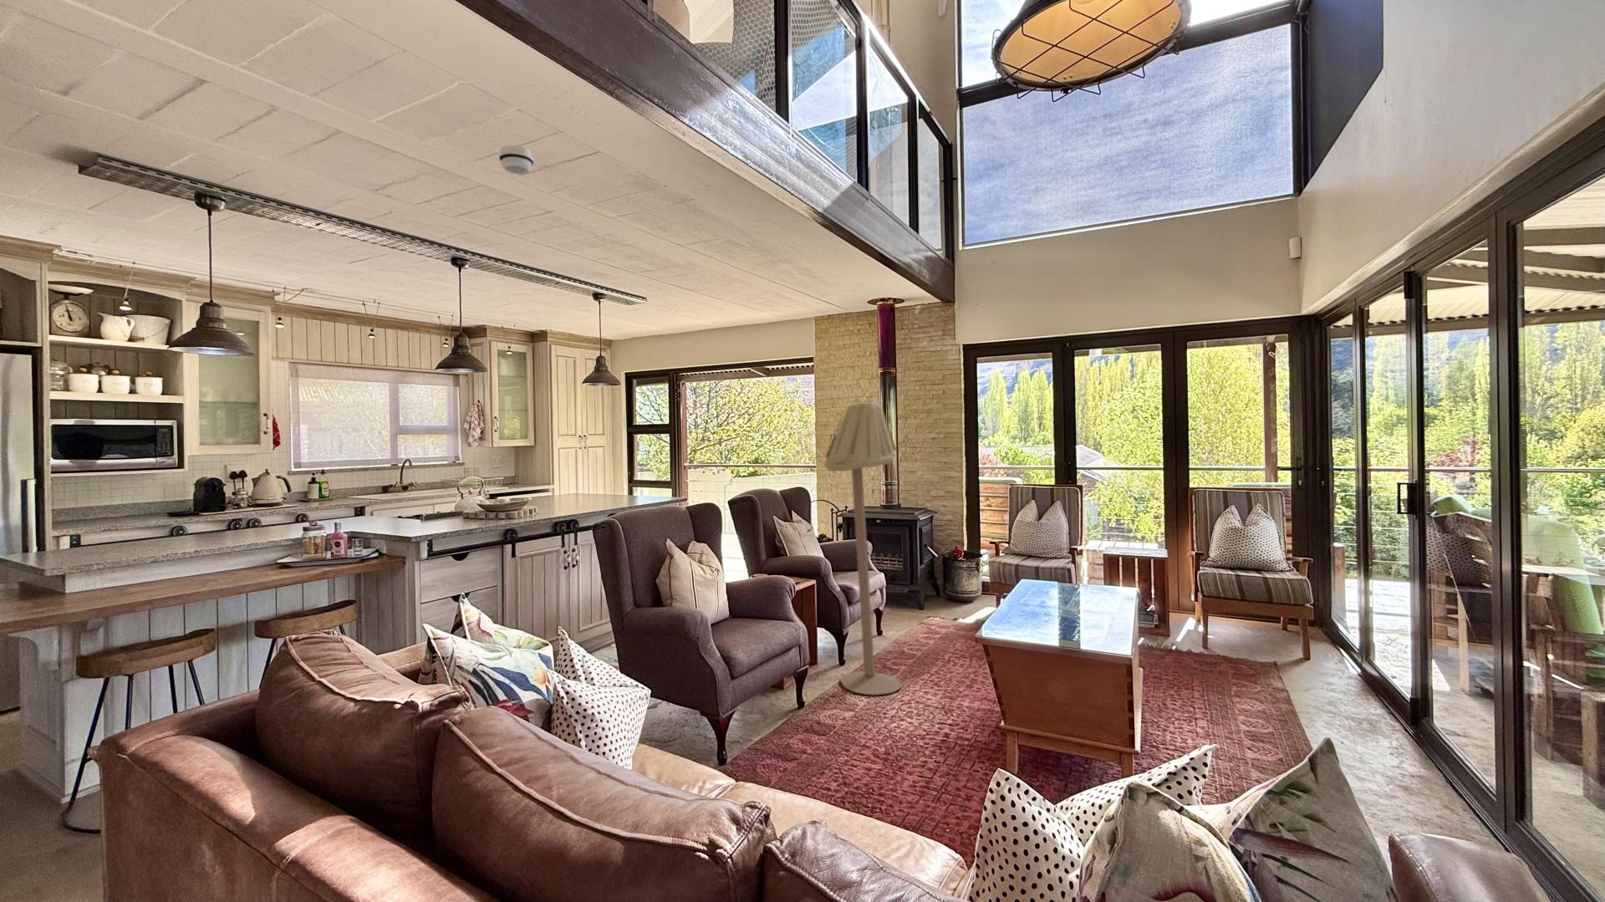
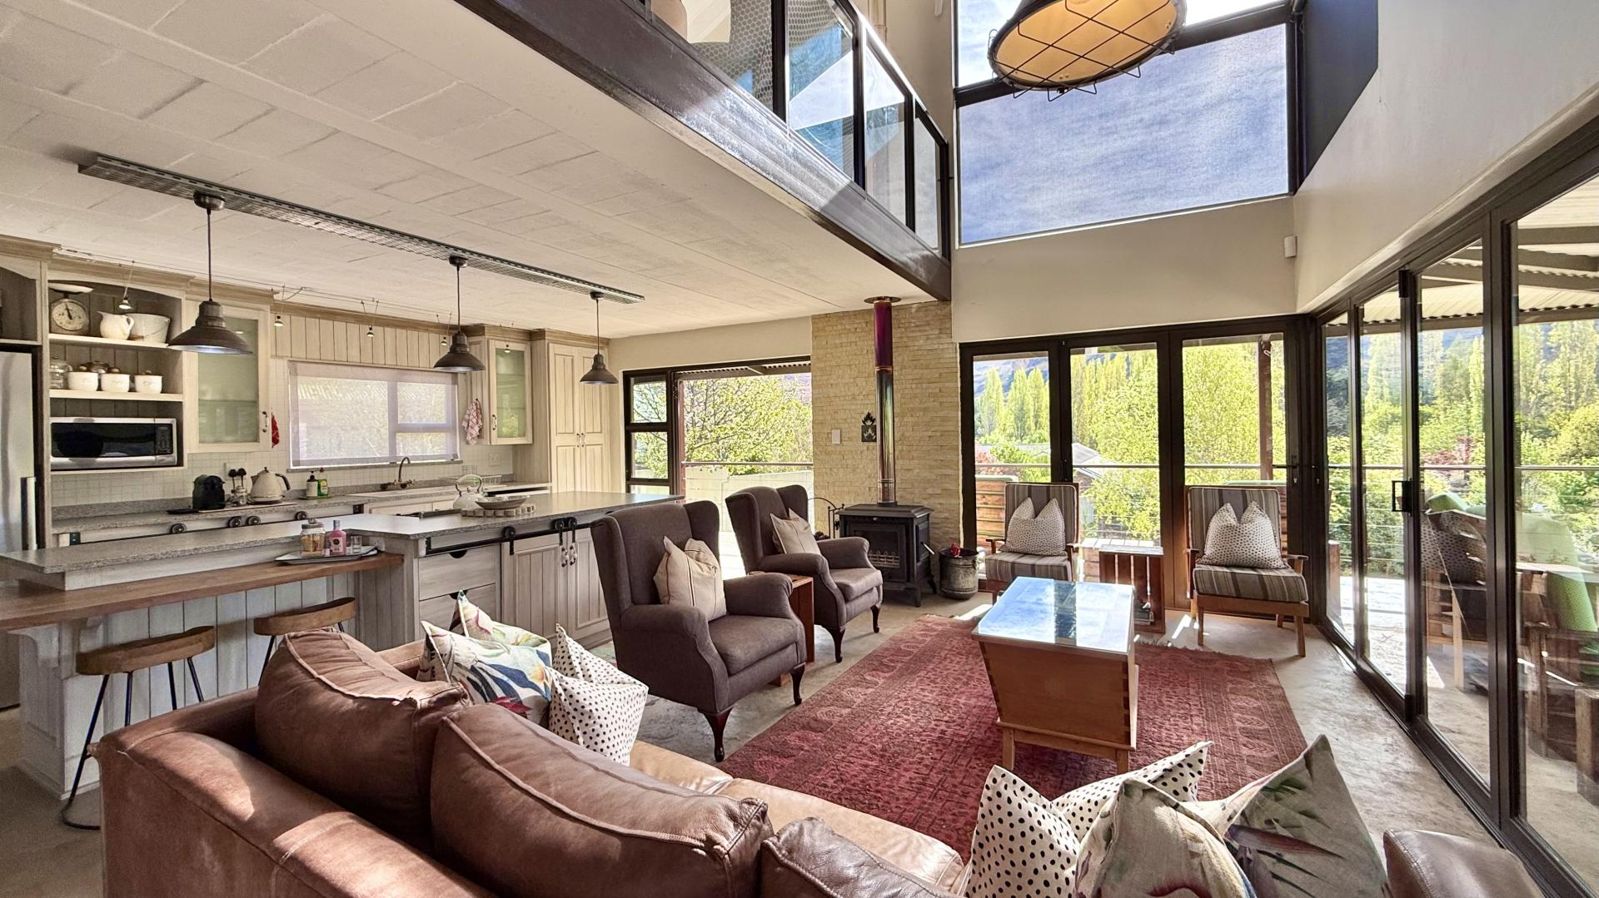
- smoke detector [498,144,535,175]
- floor lamp [823,399,903,696]
